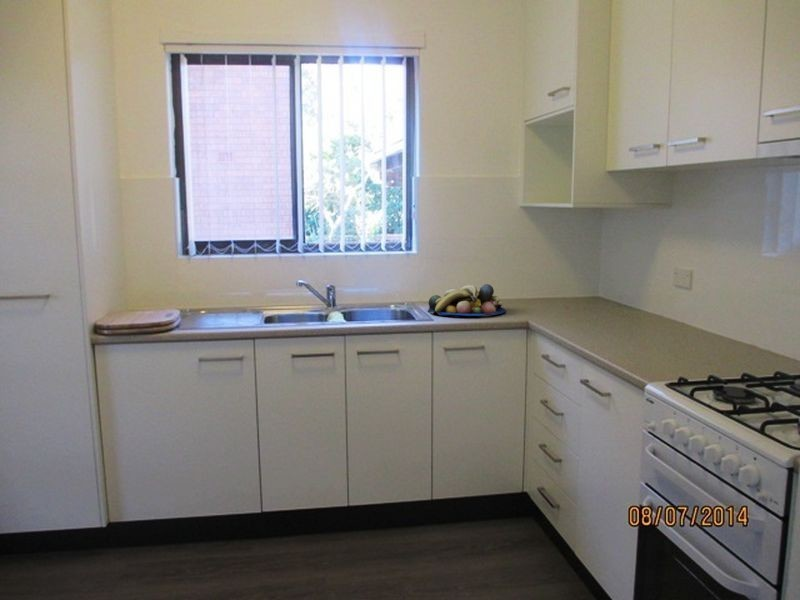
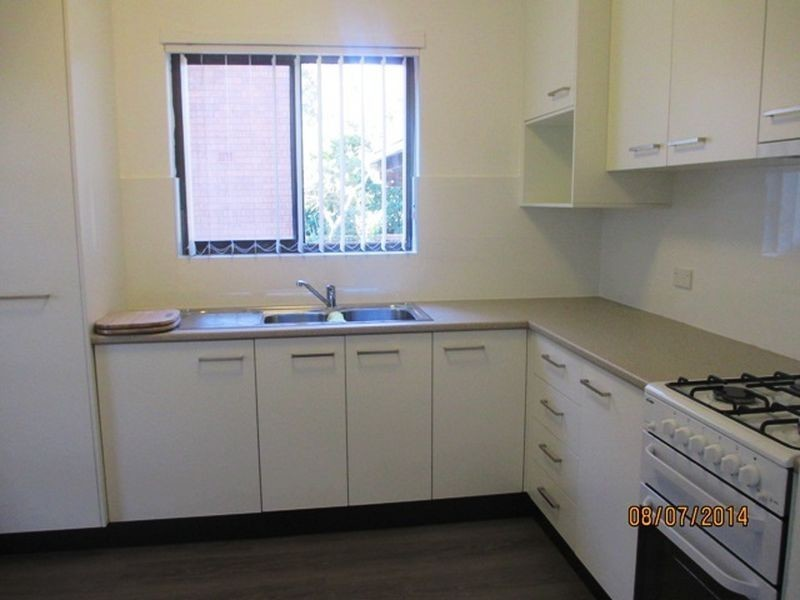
- fruit bowl [427,283,507,317]
